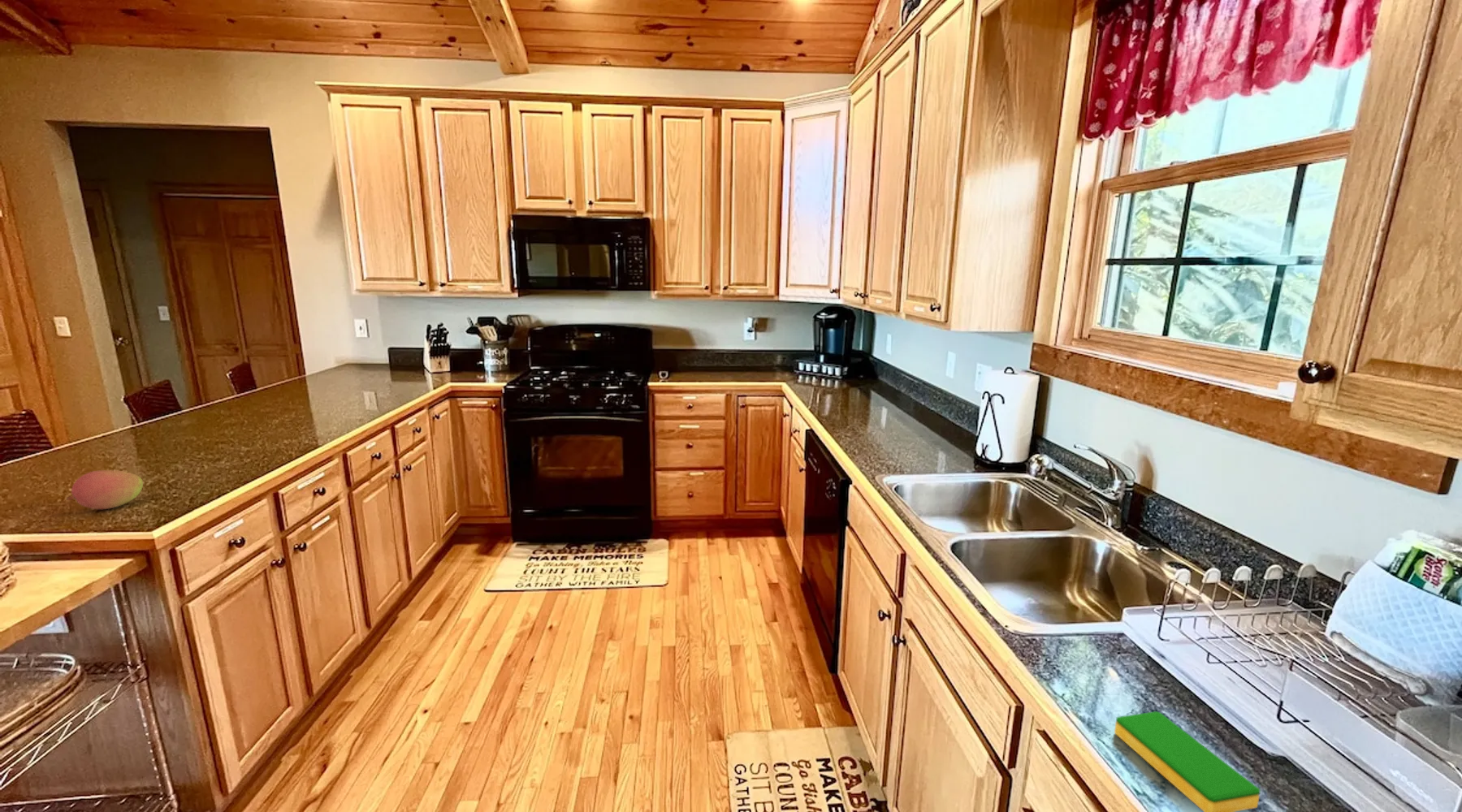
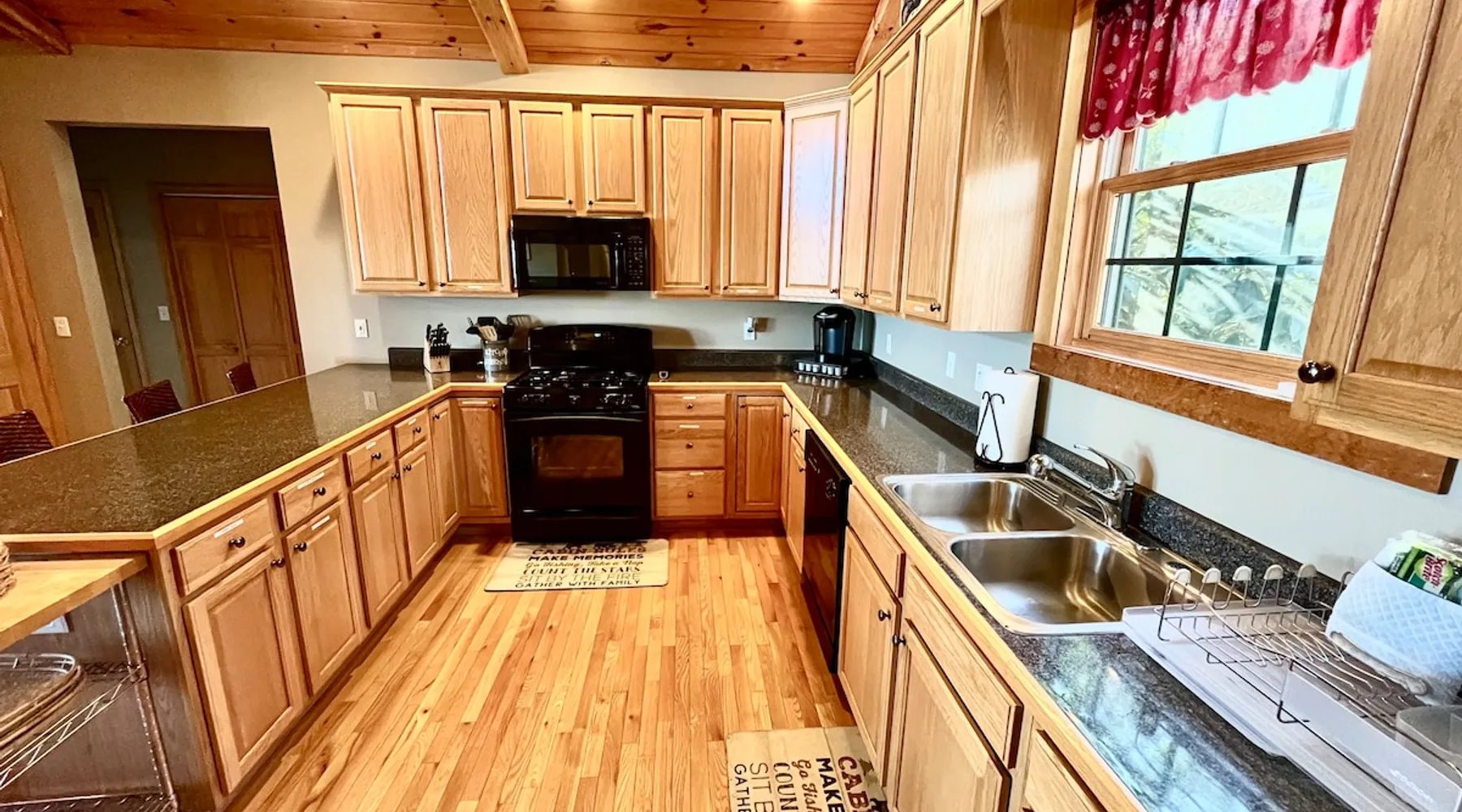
- fruit [66,469,144,510]
- dish sponge [1114,711,1261,812]
